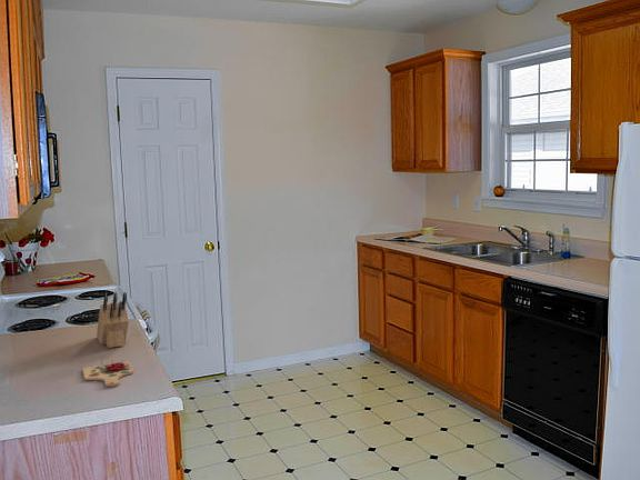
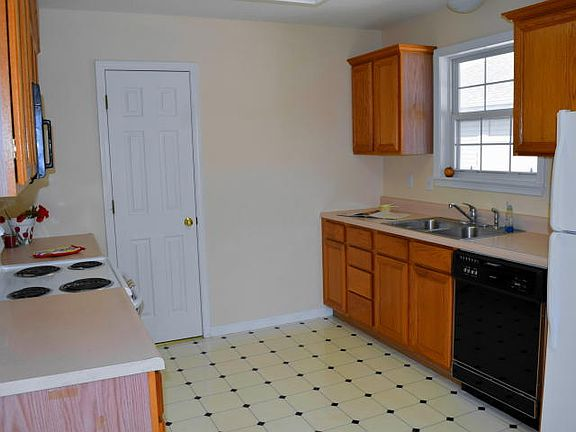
- knife block [96,291,130,349]
- cutting board [81,360,134,387]
